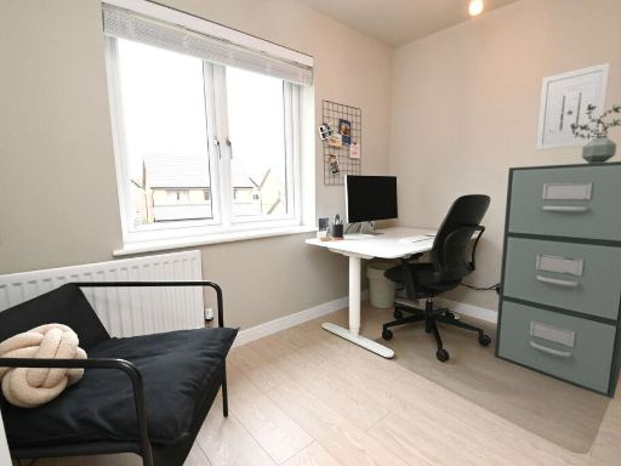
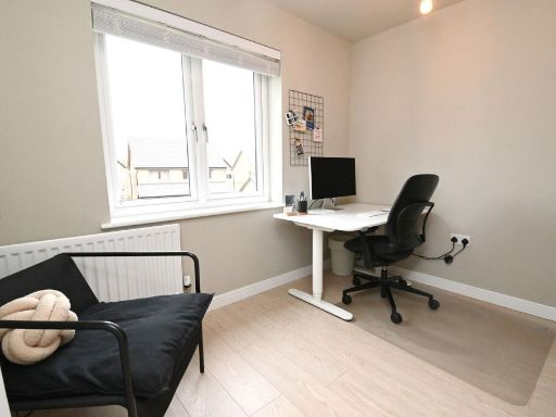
- filing cabinet [494,160,621,400]
- potted plant [570,103,621,164]
- wall art [535,61,611,152]
